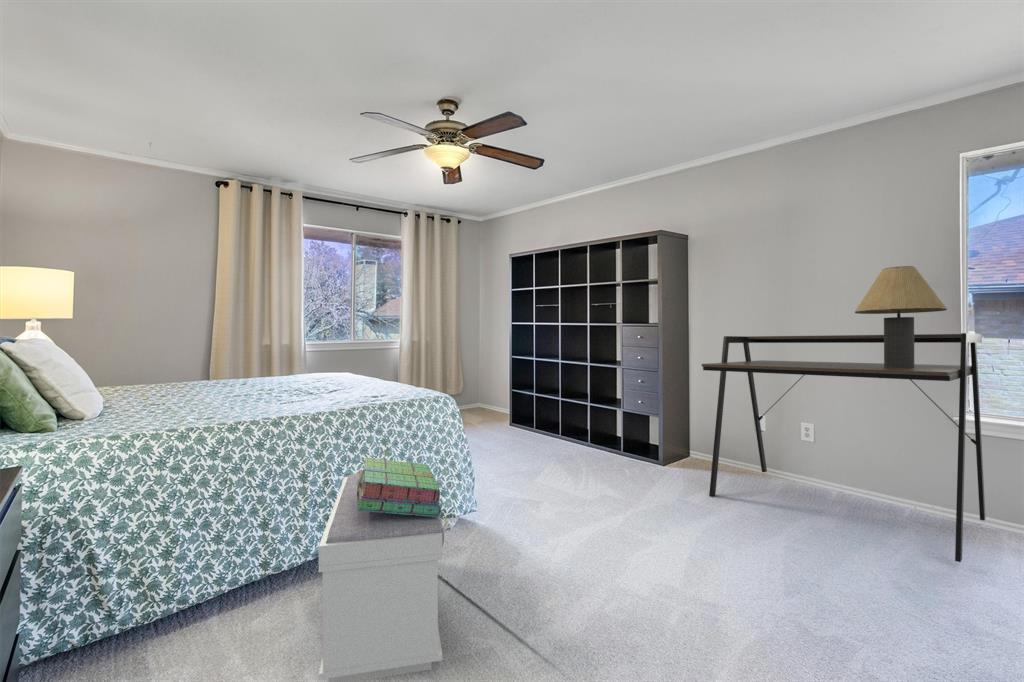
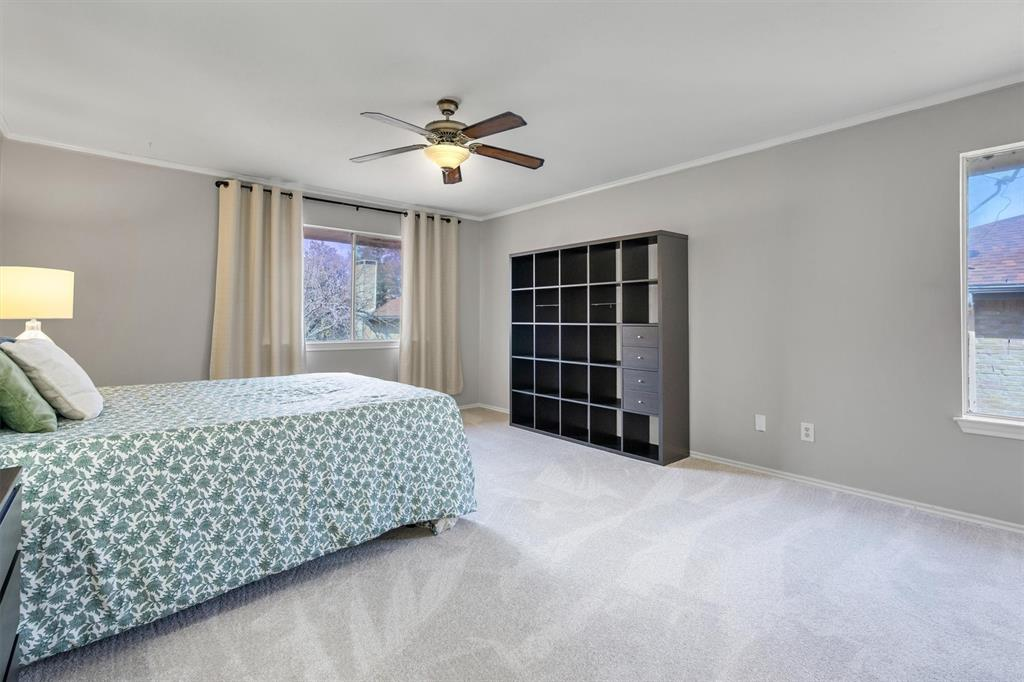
- bench [318,473,445,682]
- desk [701,332,987,563]
- table lamp [854,265,948,368]
- stack of books [357,456,442,517]
